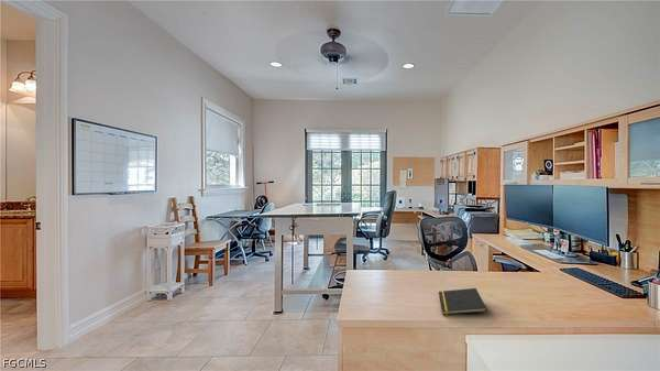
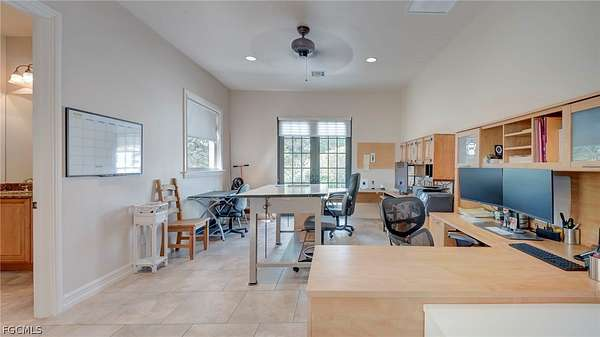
- notepad [438,287,488,316]
